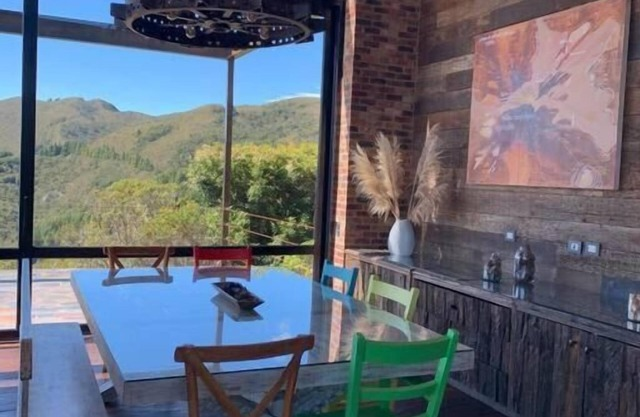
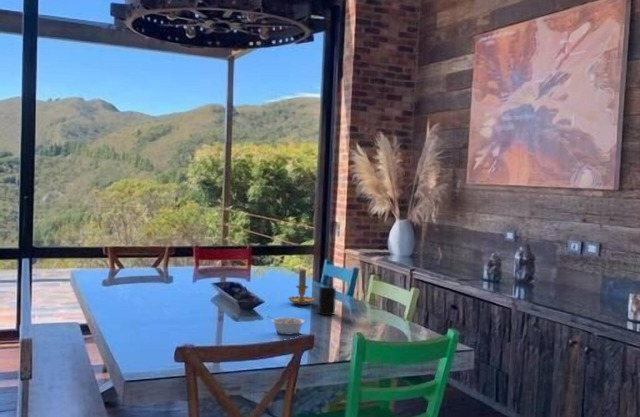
+ candle [287,269,319,306]
+ cup [317,286,337,316]
+ legume [266,315,306,335]
